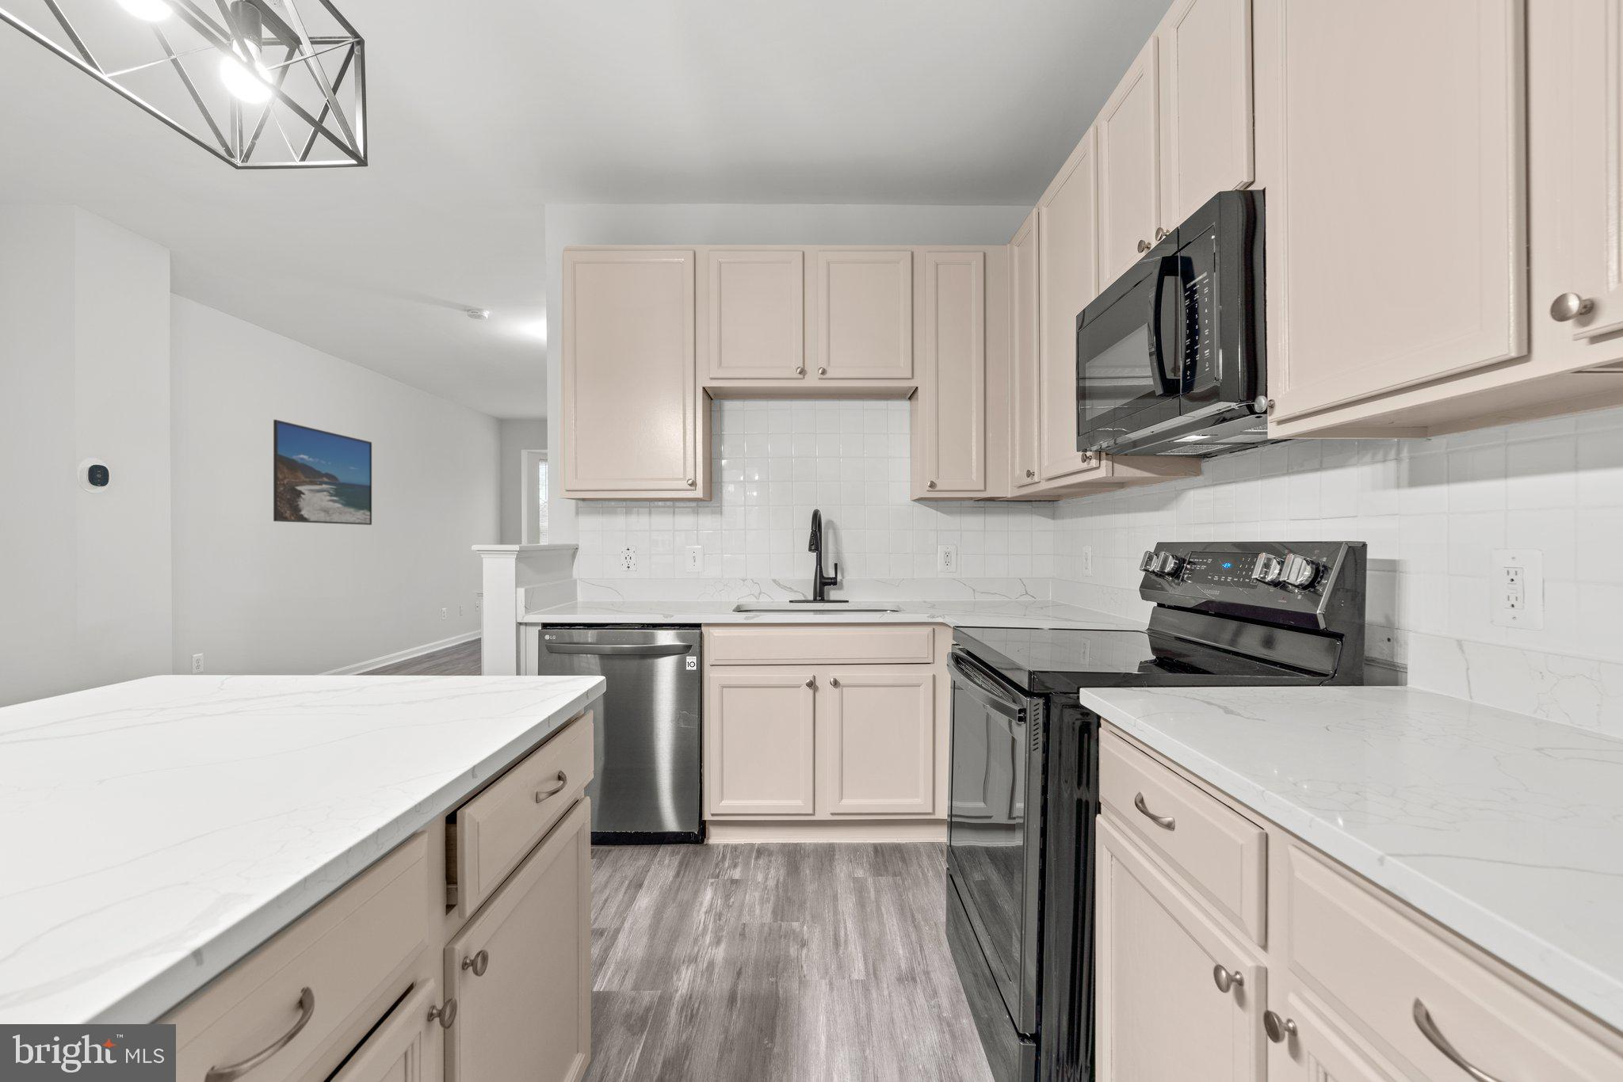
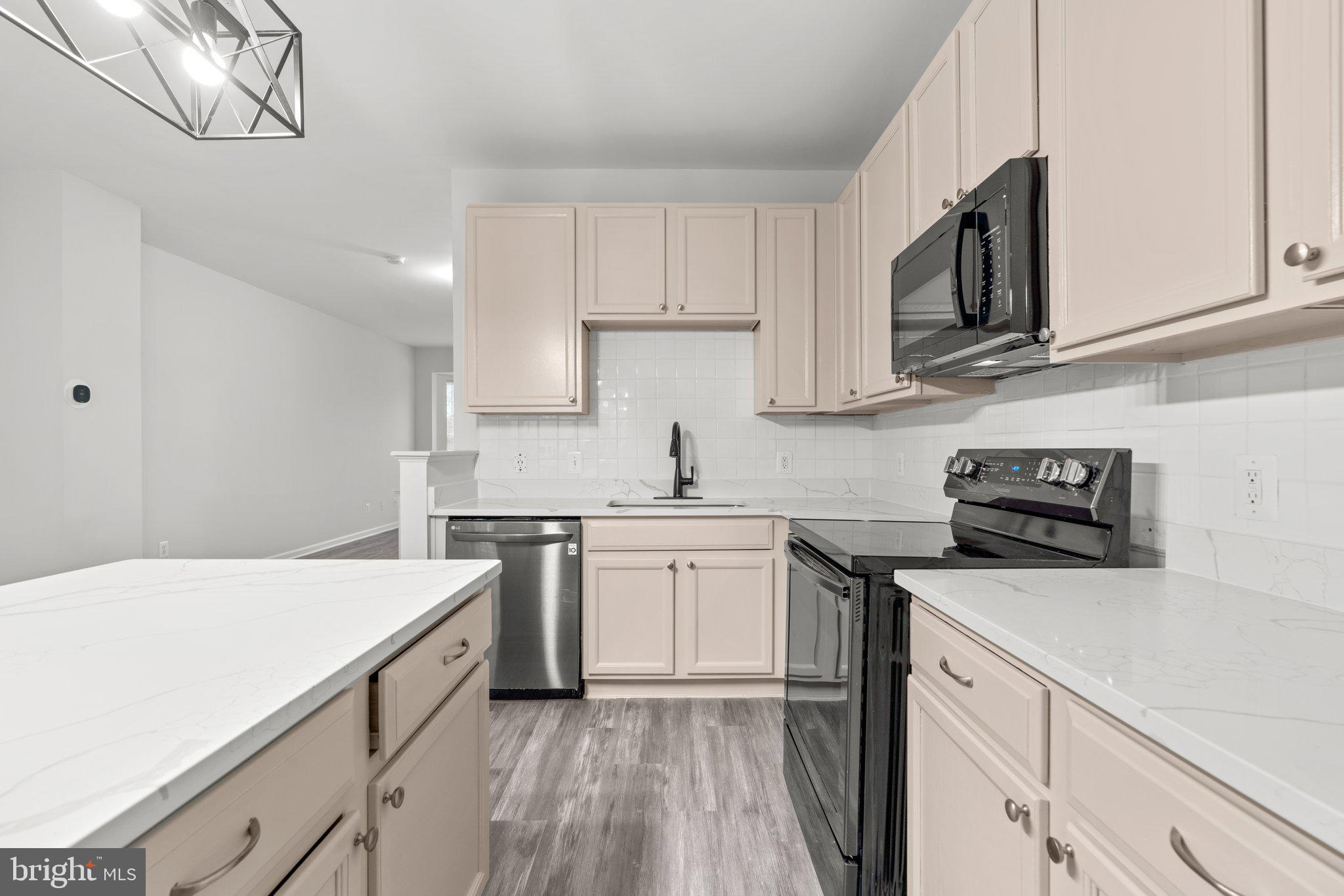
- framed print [273,419,372,527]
